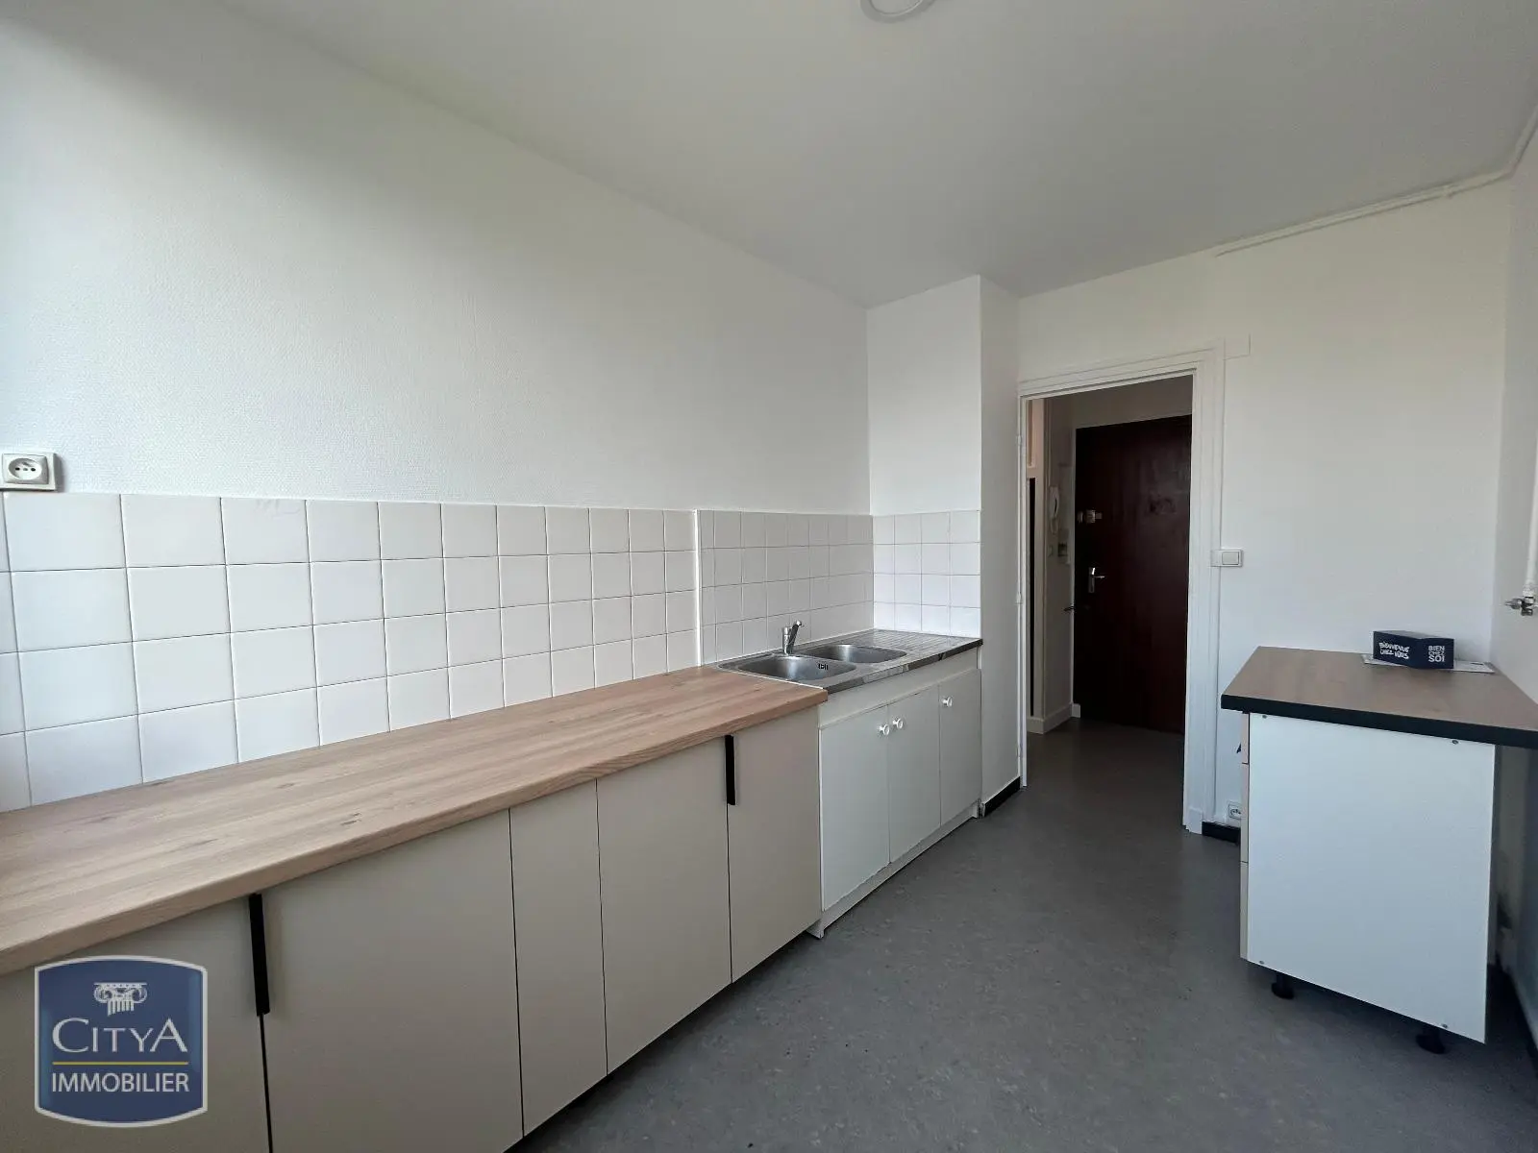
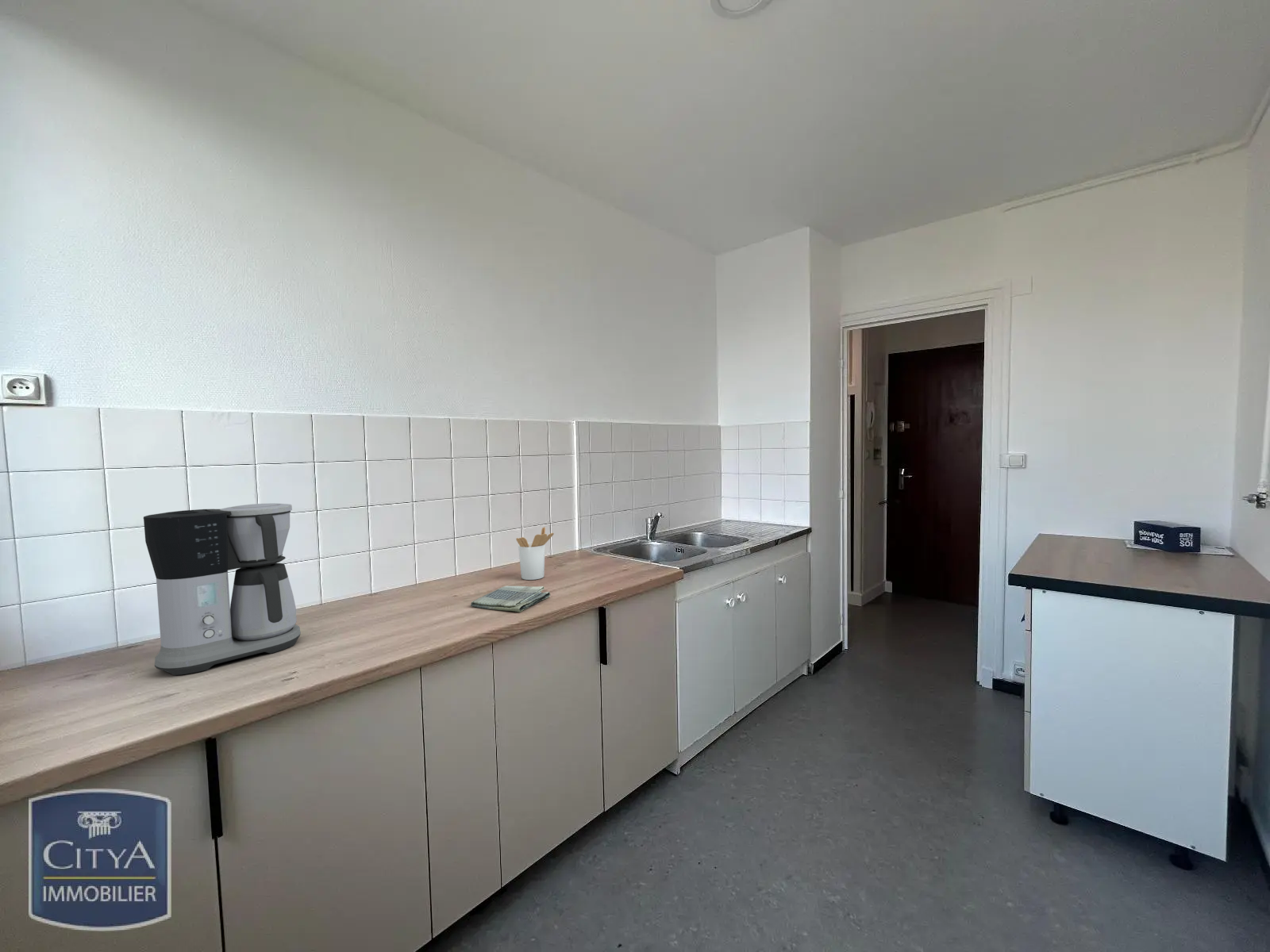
+ dish towel [470,585,551,613]
+ utensil holder [516,526,555,581]
+ coffee maker [143,503,302,676]
